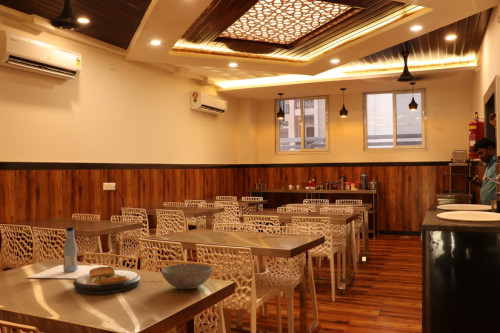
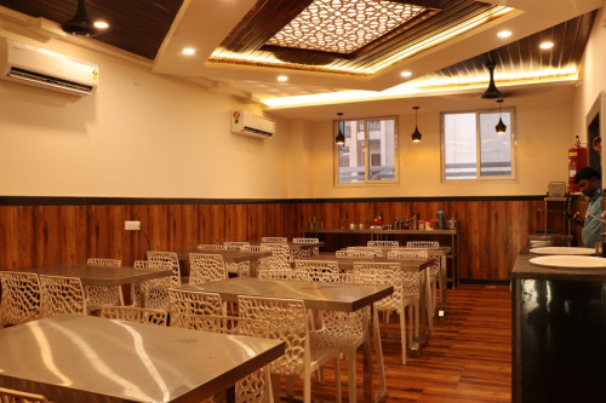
- plate [72,266,142,295]
- bowl [160,263,214,290]
- bottle [29,226,109,279]
